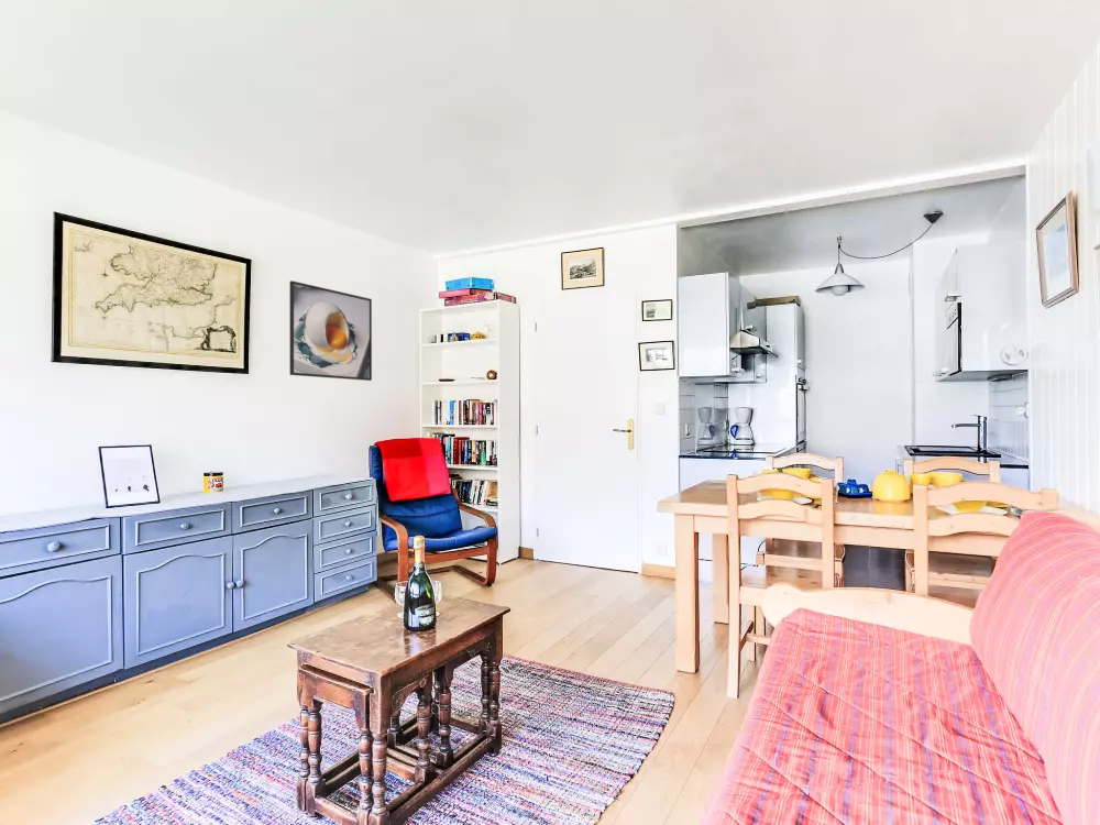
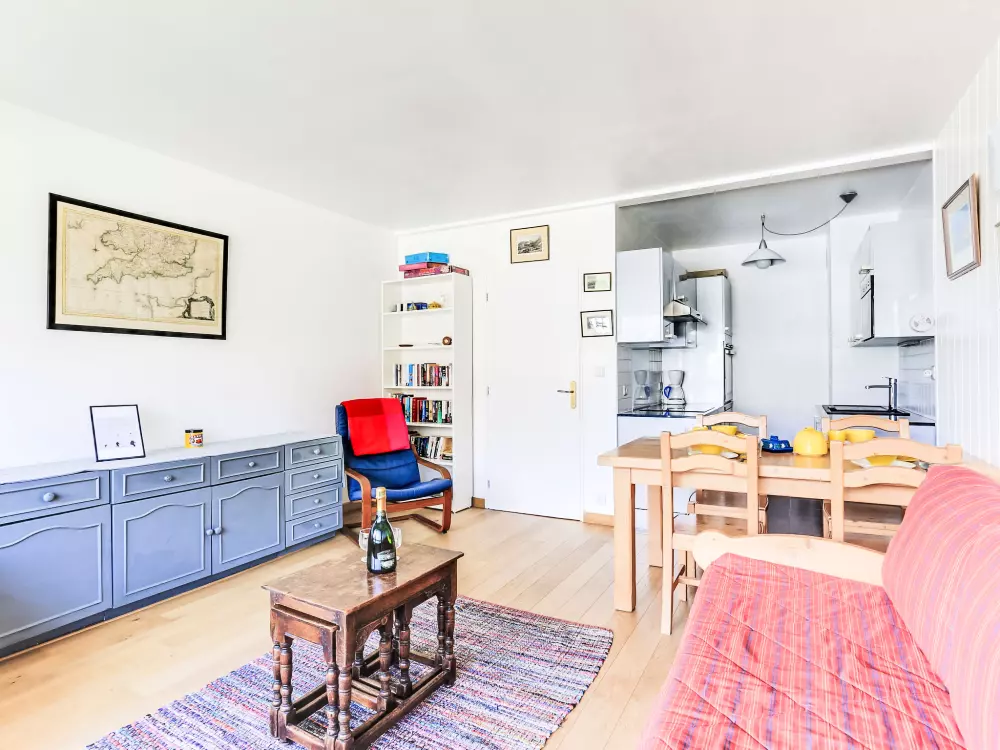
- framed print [288,279,373,382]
